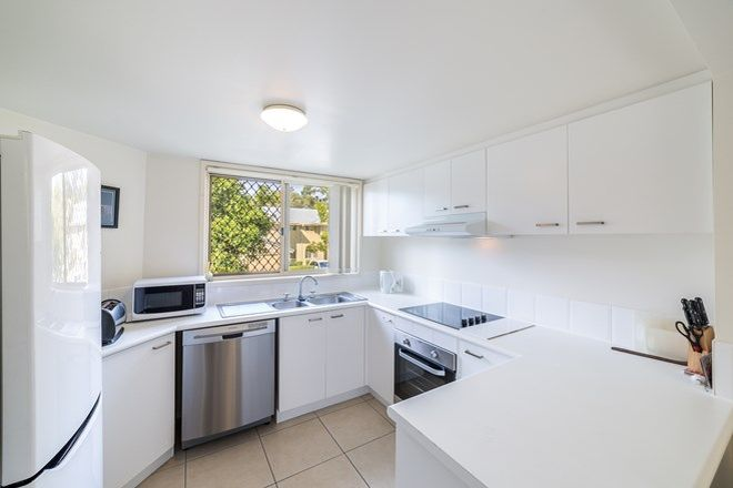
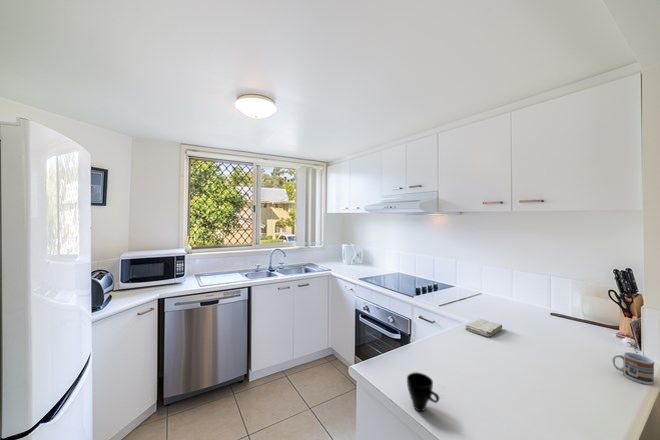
+ cup [406,371,441,413]
+ washcloth [464,318,503,337]
+ cup [611,351,655,386]
